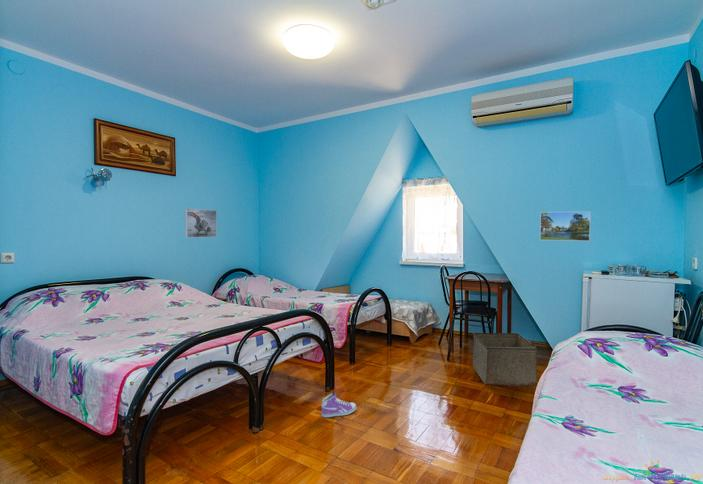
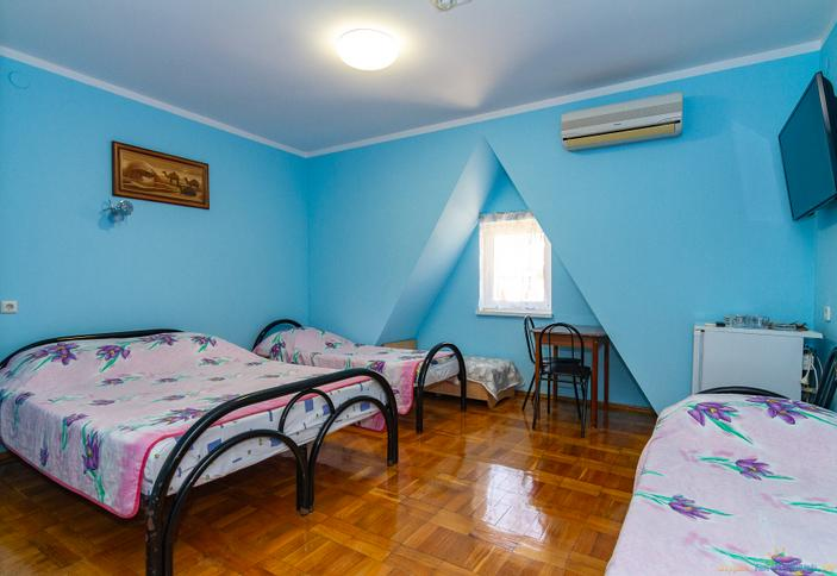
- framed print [184,207,218,238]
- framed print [539,210,592,242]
- storage bin [472,332,538,387]
- sneaker [320,392,357,418]
